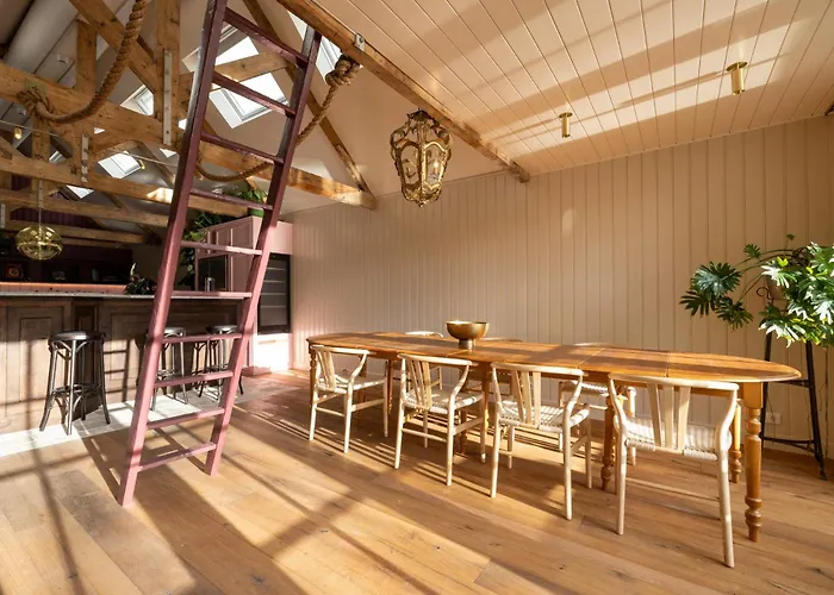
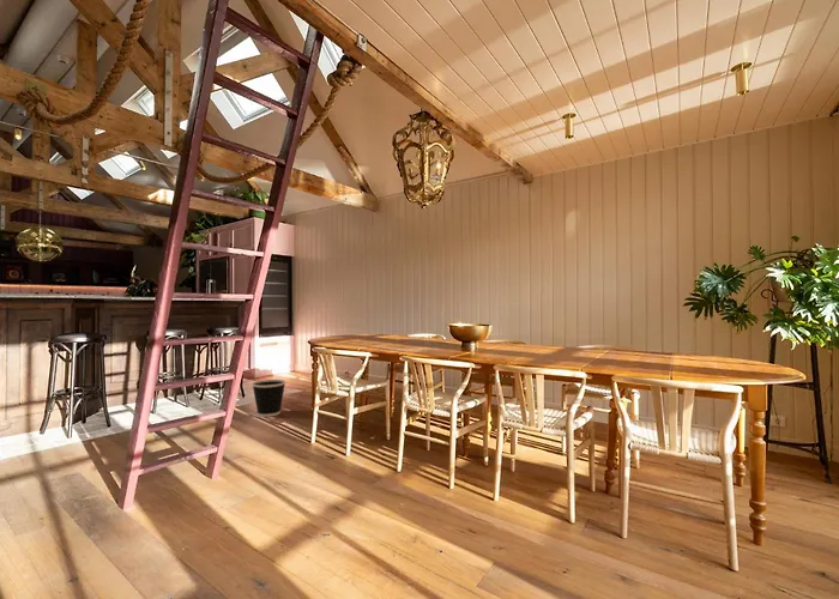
+ wastebasket [251,379,288,418]
